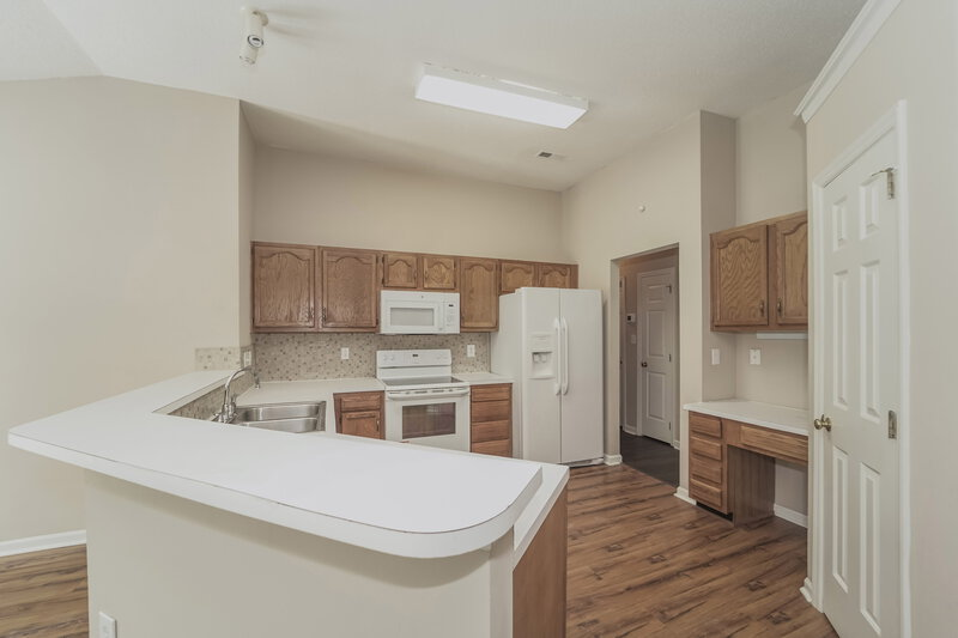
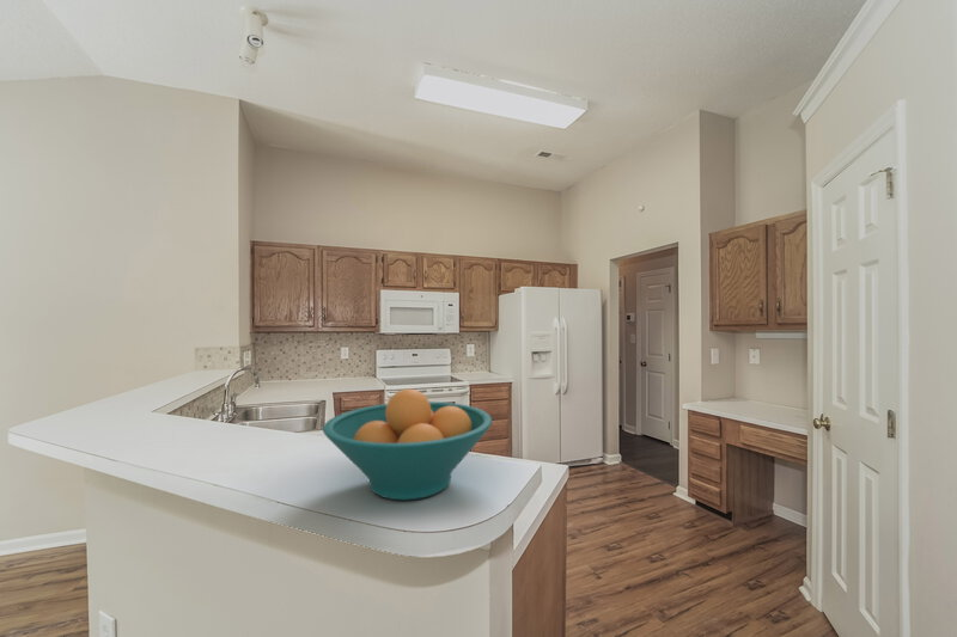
+ fruit bowl [322,387,494,501]
